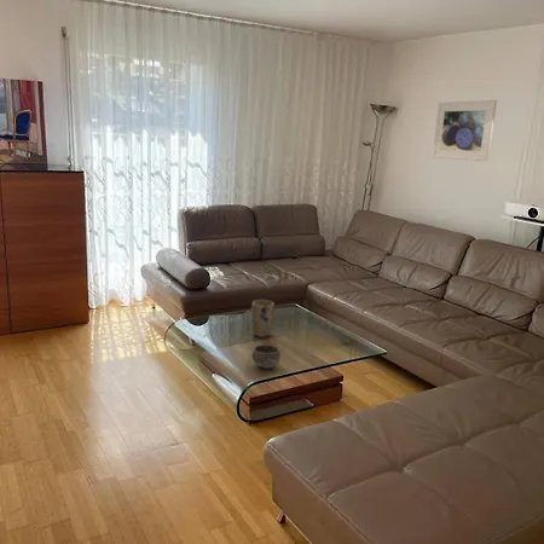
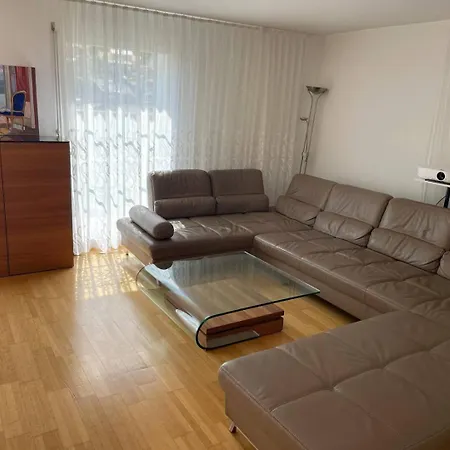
- bowl [250,343,282,370]
- plant pot [250,299,276,338]
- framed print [432,99,498,163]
